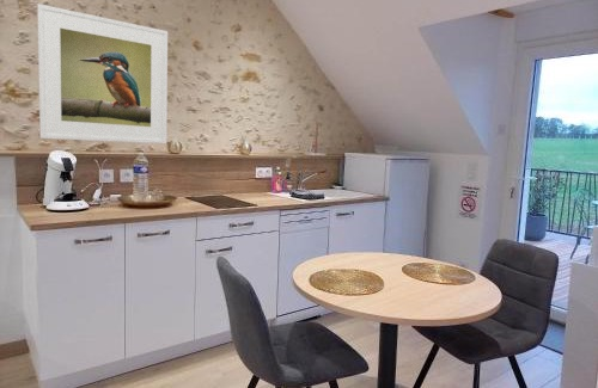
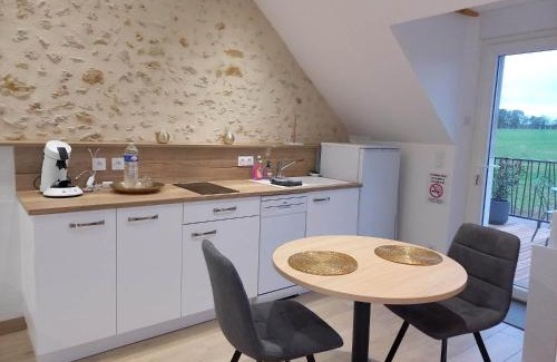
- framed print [36,2,169,144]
